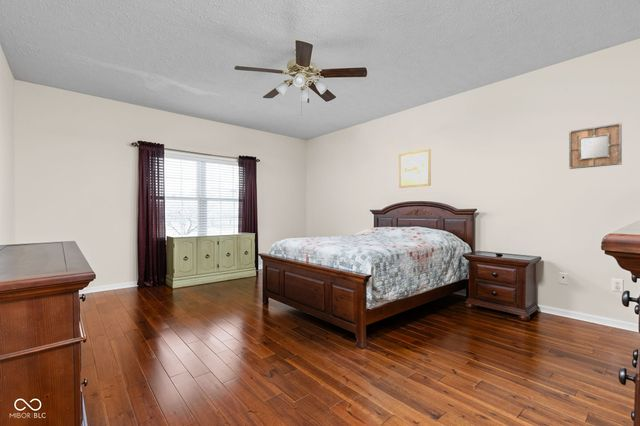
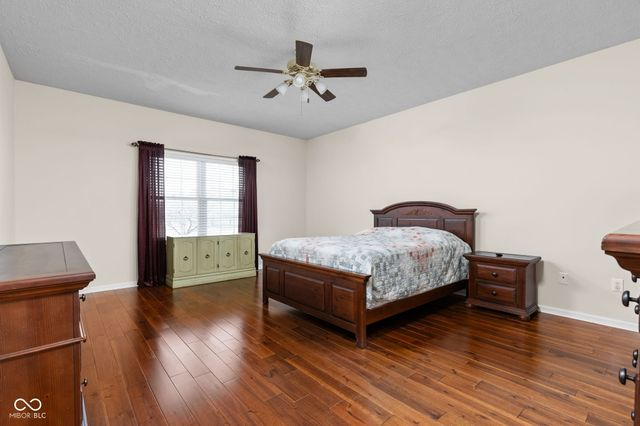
- home mirror [568,122,623,170]
- wall art [398,148,432,189]
